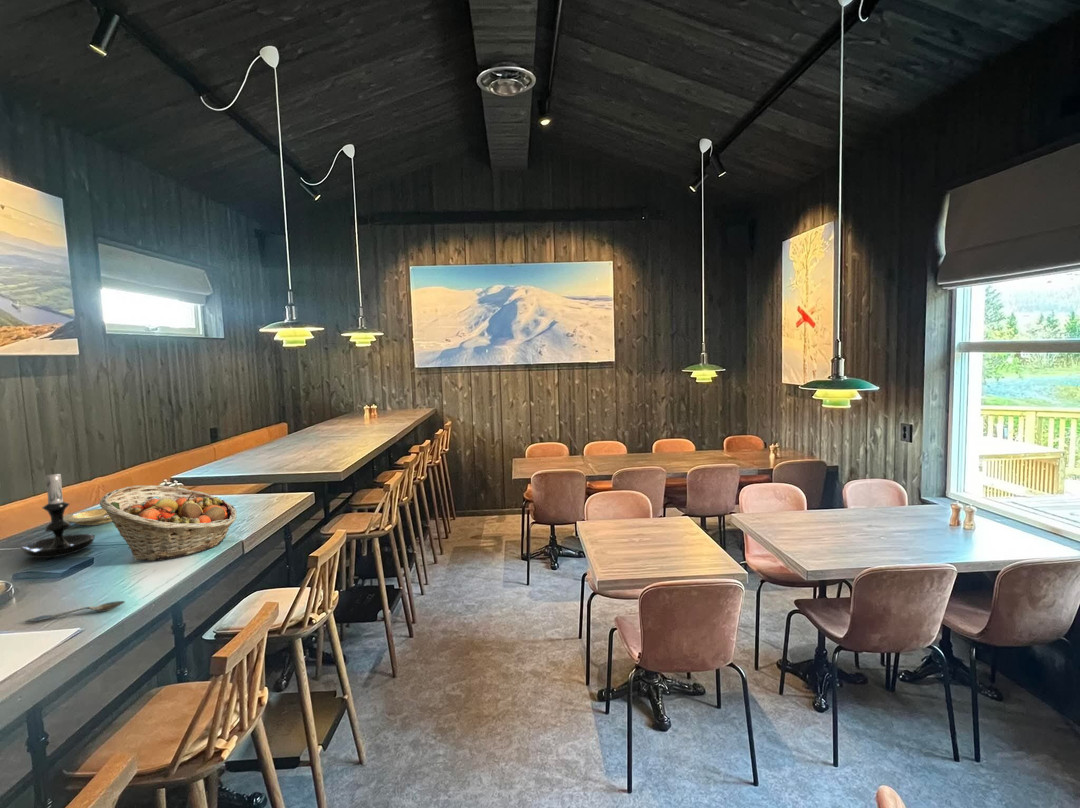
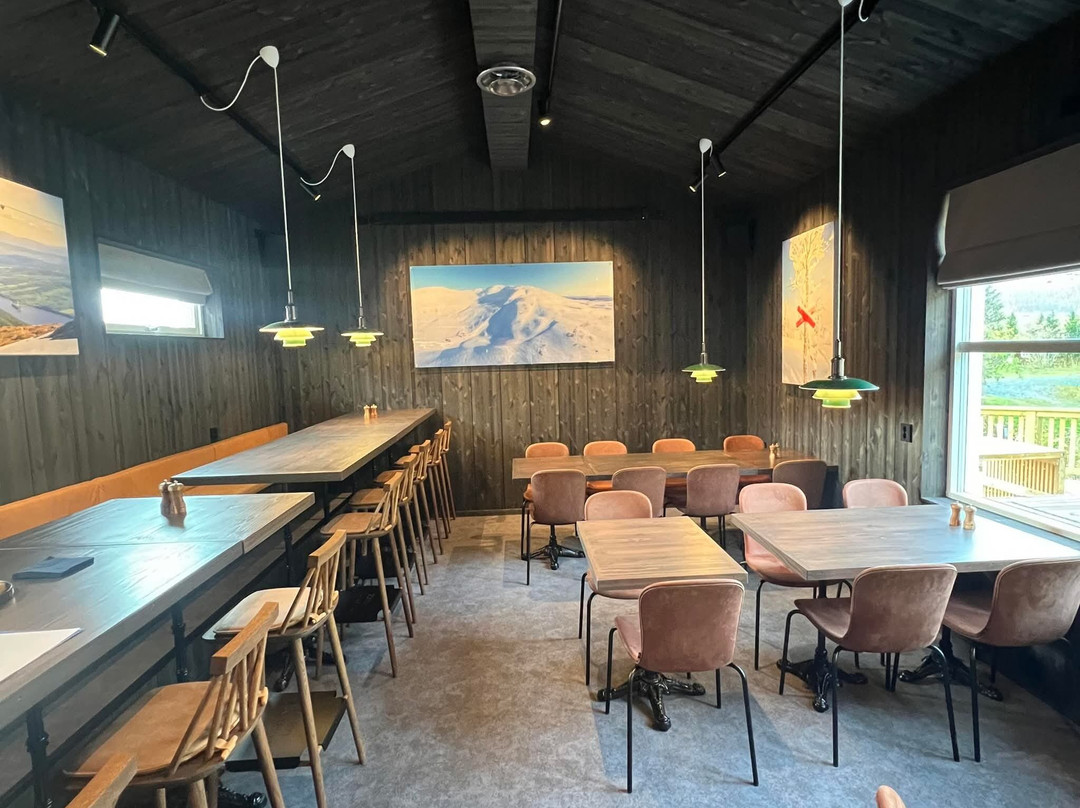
- candle holder [18,468,96,559]
- spoon [24,600,126,623]
- fruit basket [99,484,238,562]
- plate [63,507,113,526]
